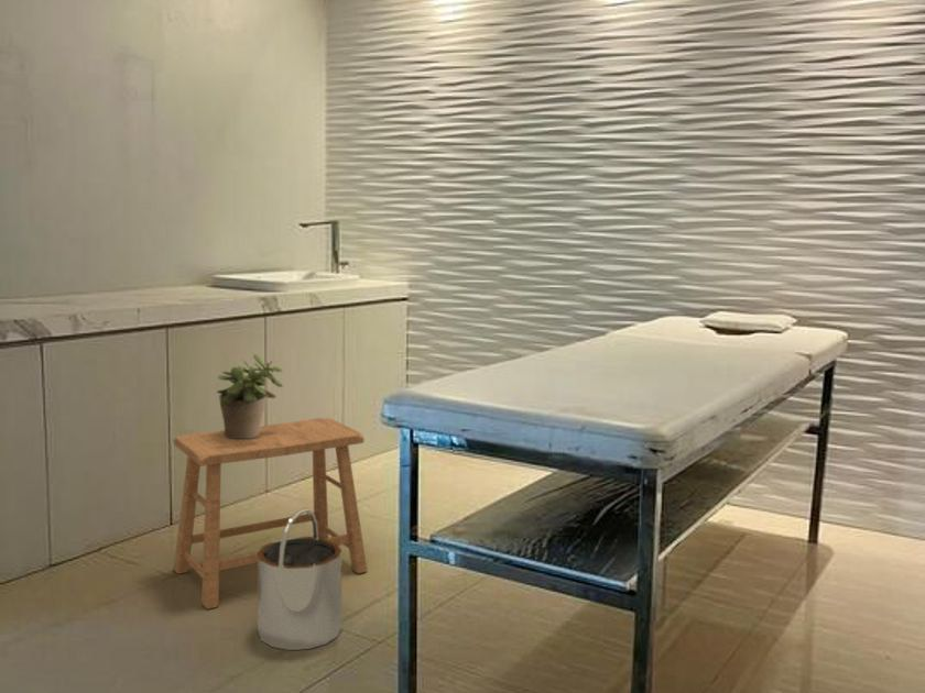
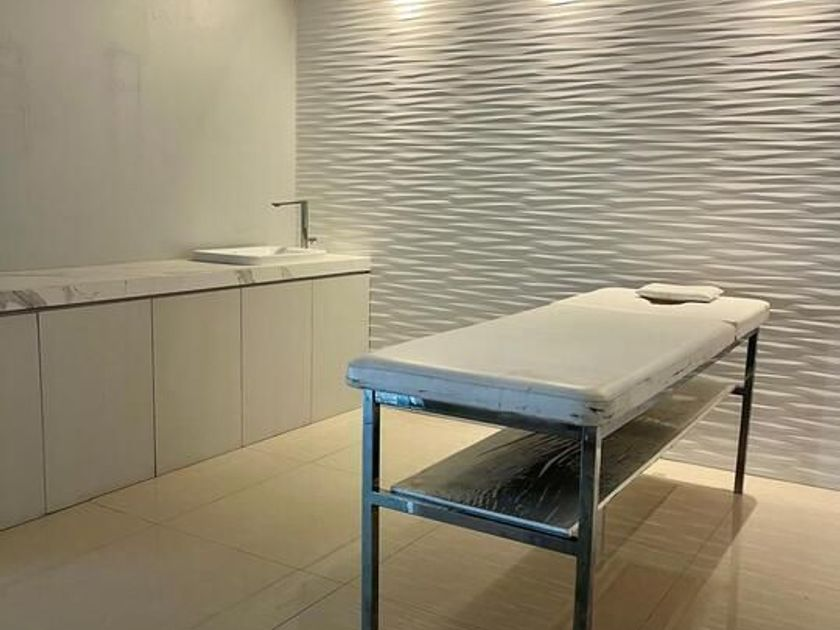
- stool [173,417,369,610]
- bucket [257,506,342,651]
- potted plant [216,353,284,438]
